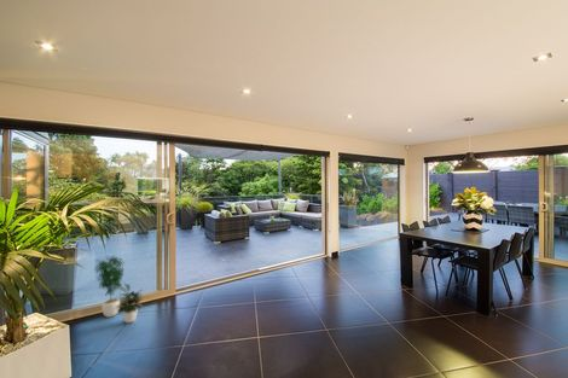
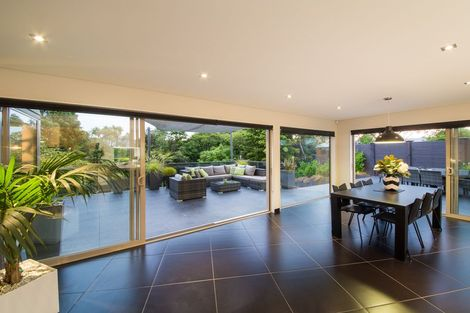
- potted plant [94,254,145,324]
